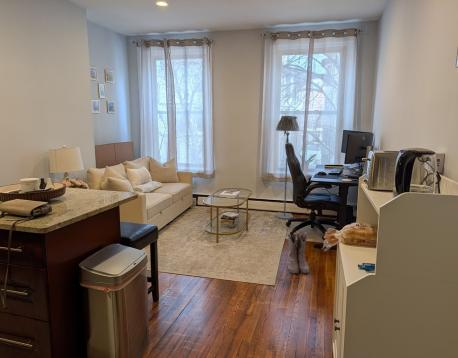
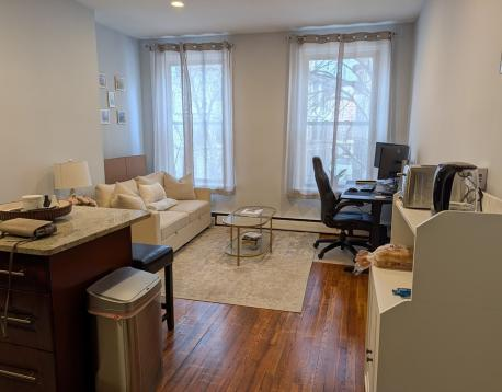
- floor lamp [275,115,300,220]
- boots [286,231,310,274]
